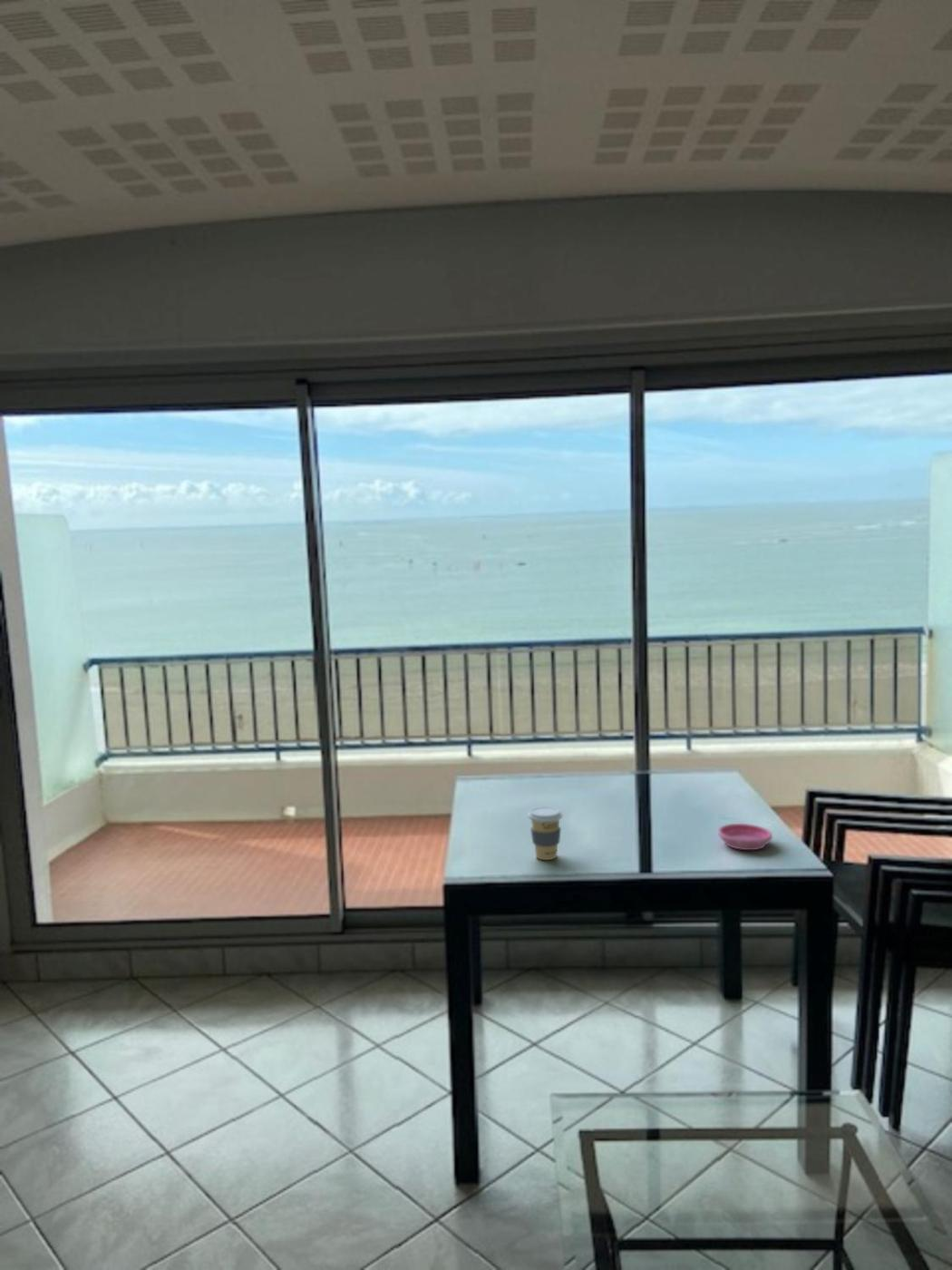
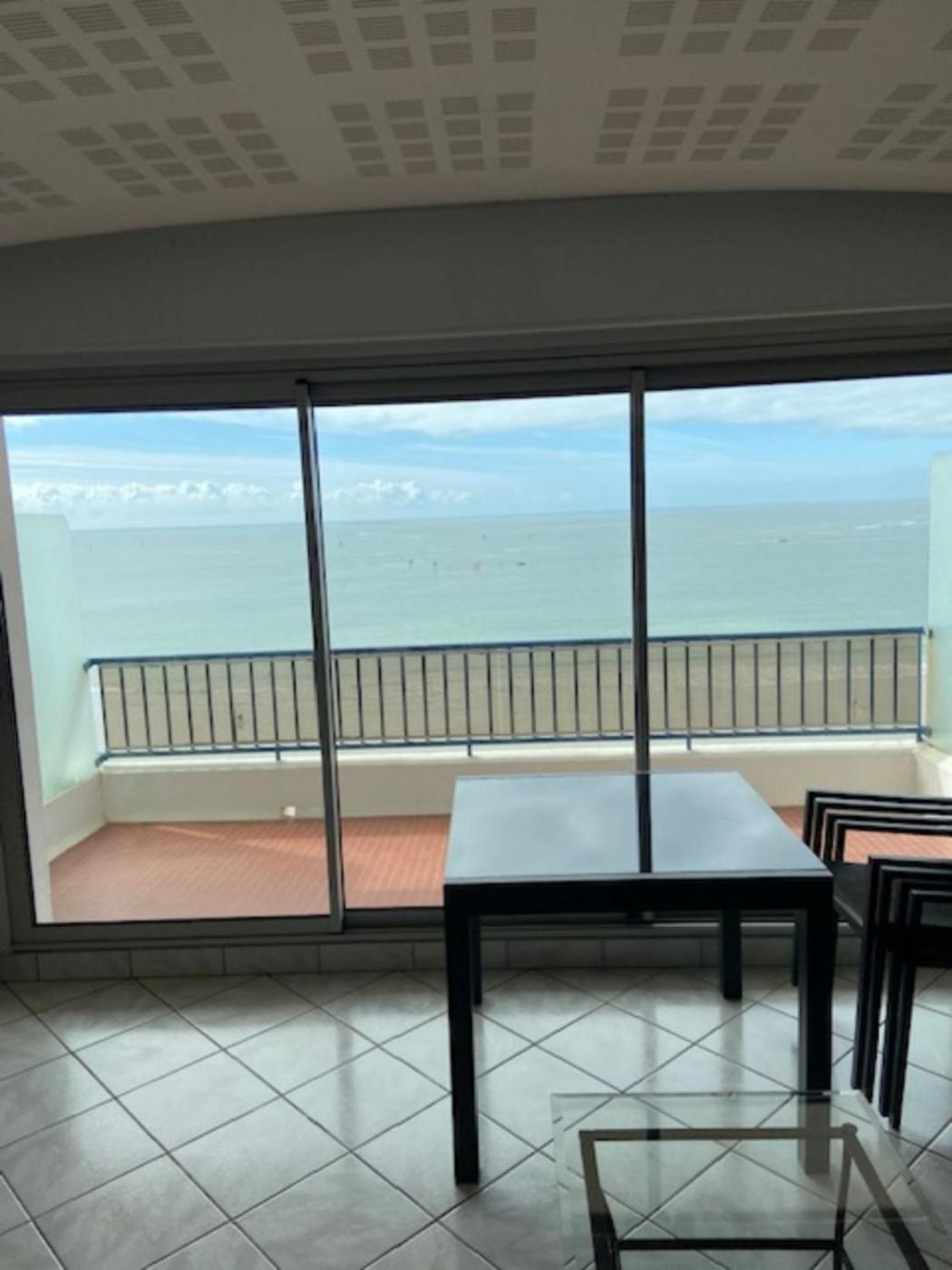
- coffee cup [527,806,563,861]
- saucer [717,823,773,851]
